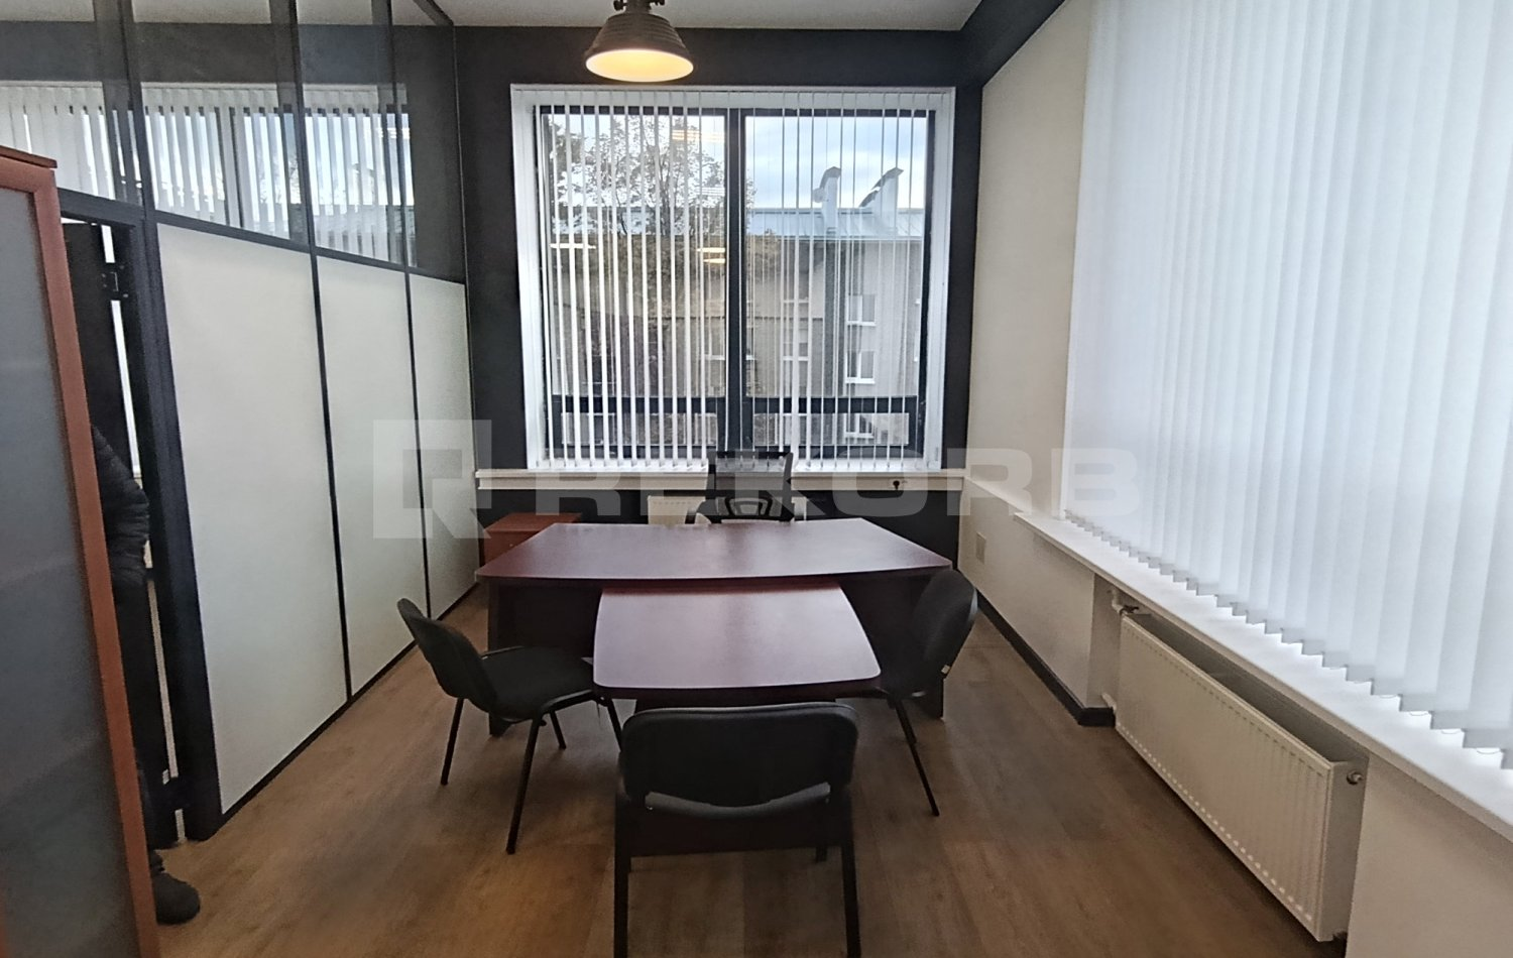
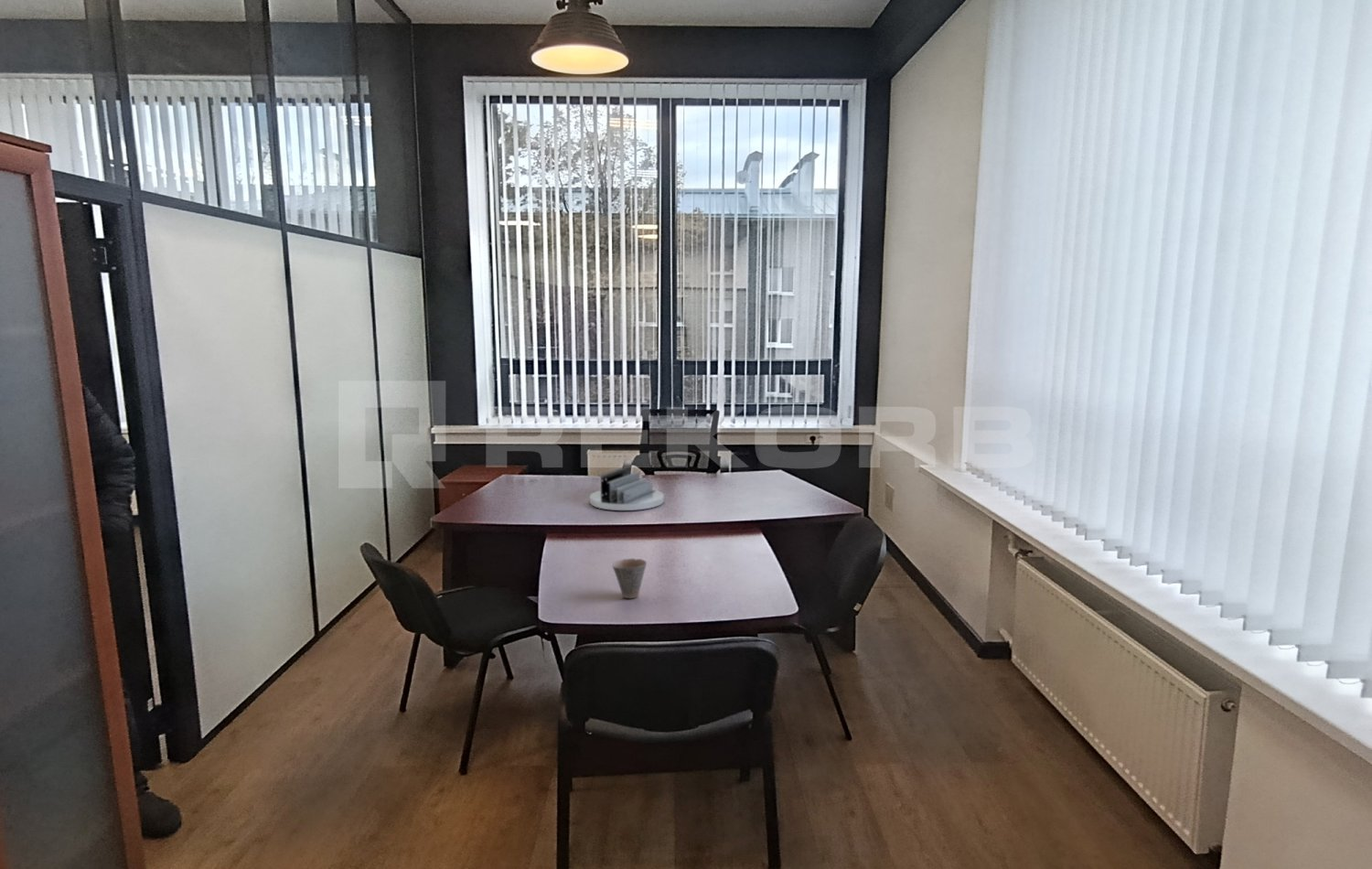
+ desk organizer [588,466,665,511]
+ cup [611,558,648,599]
